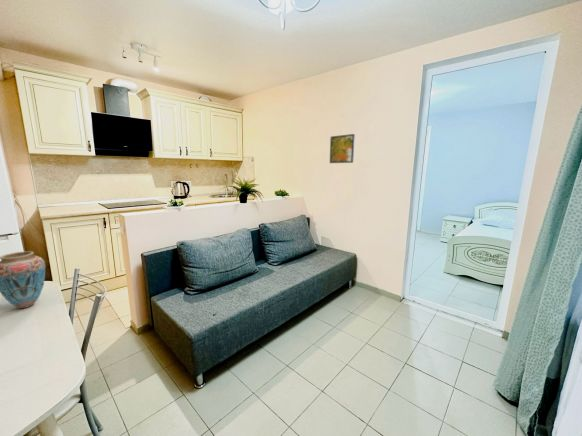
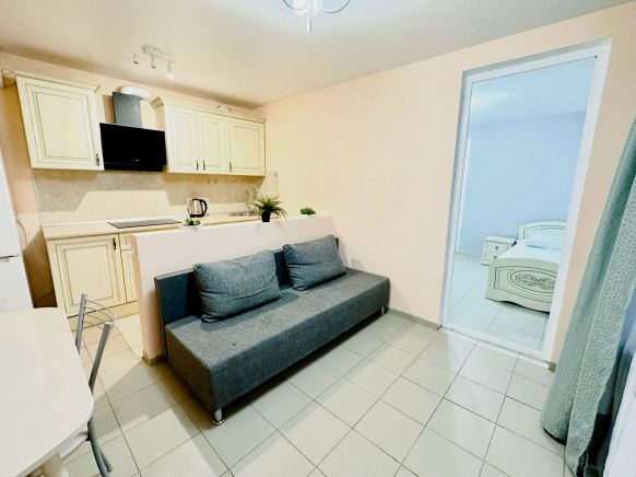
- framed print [329,133,356,164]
- vase [0,250,46,310]
